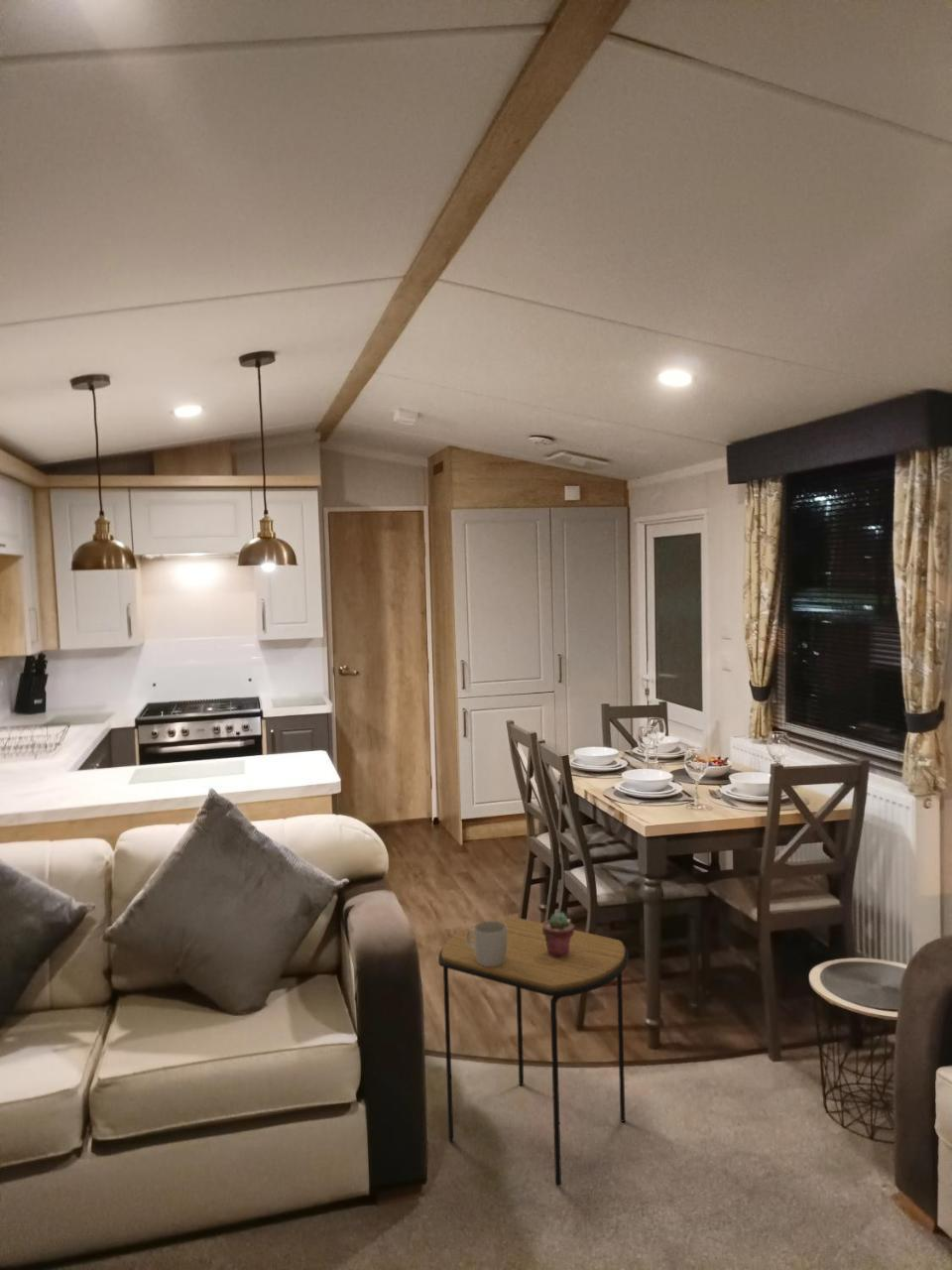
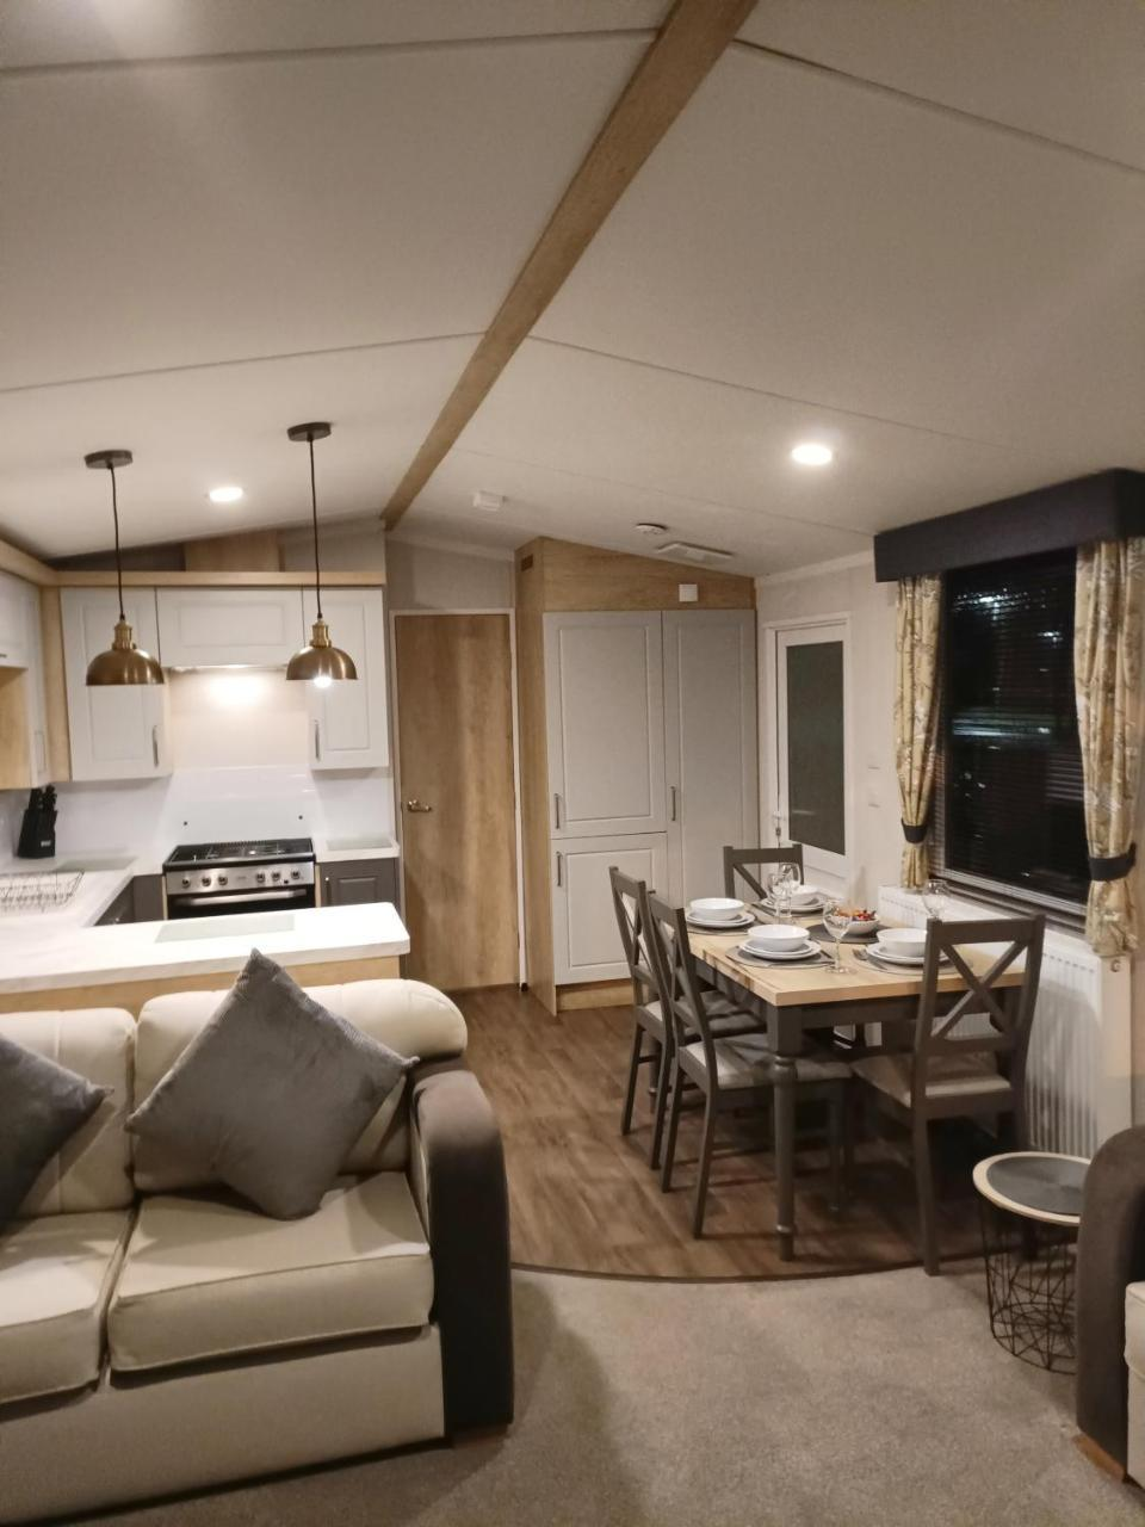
- mug [466,920,507,966]
- potted succulent [542,912,575,957]
- side table [437,917,630,1187]
